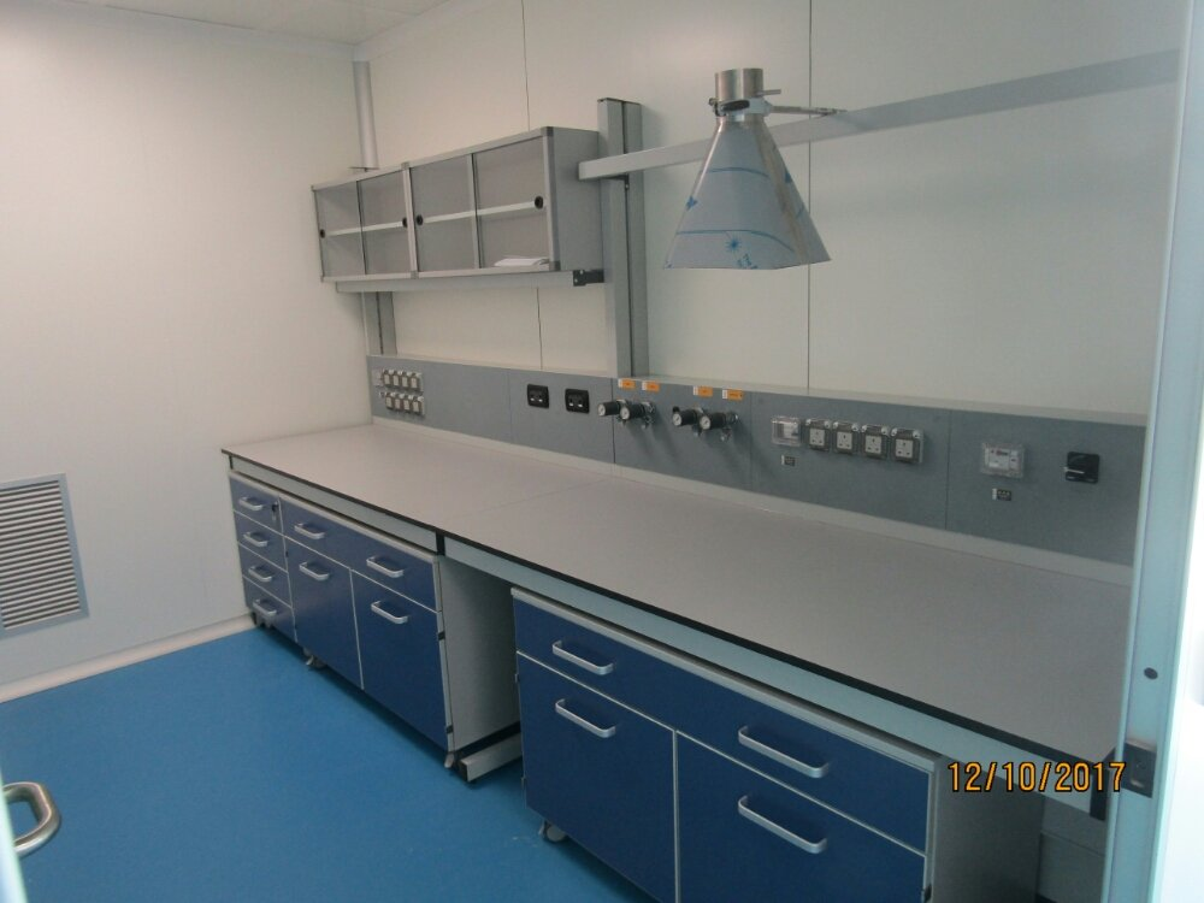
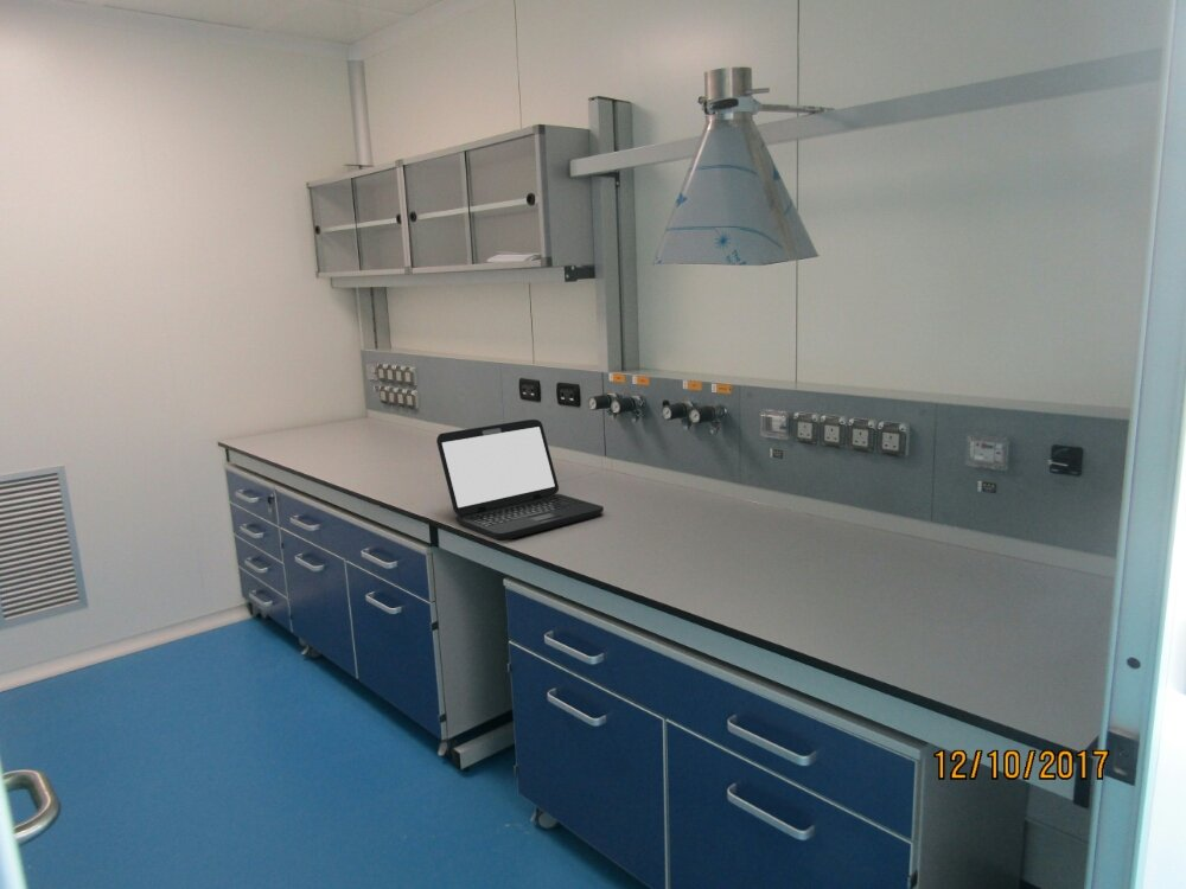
+ laptop [435,418,605,542]
